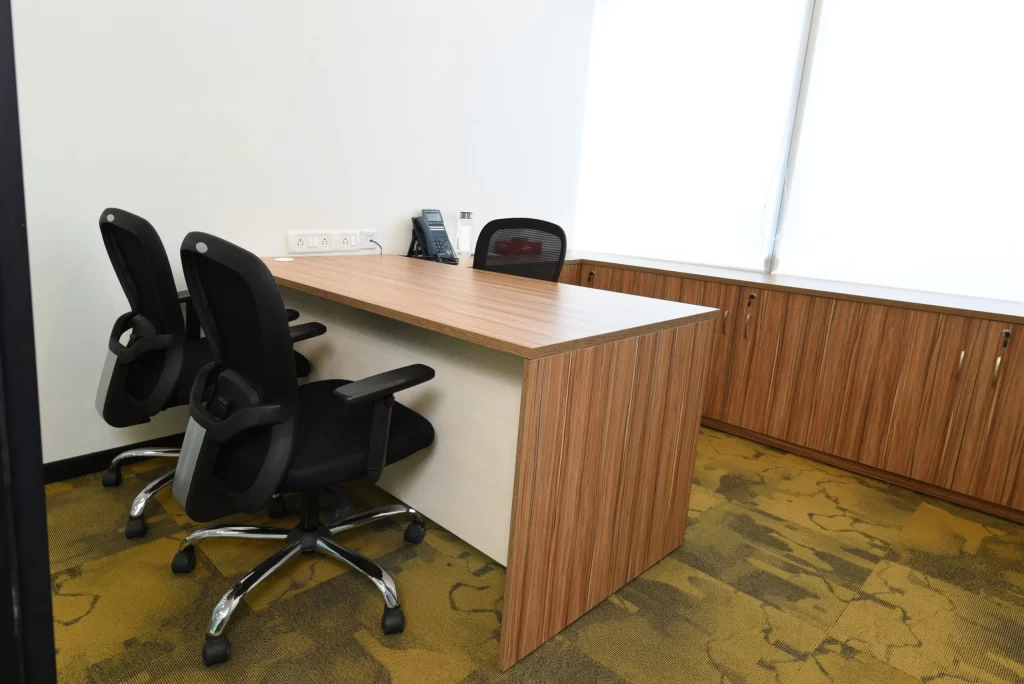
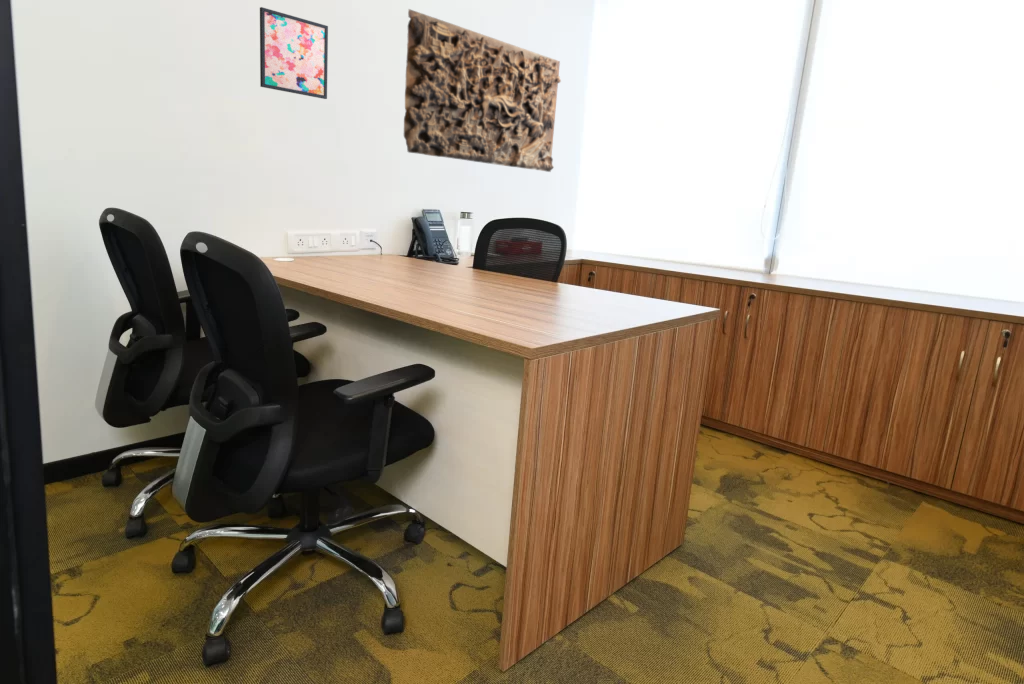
+ wall art [259,6,329,100]
+ relief panel [403,8,562,173]
